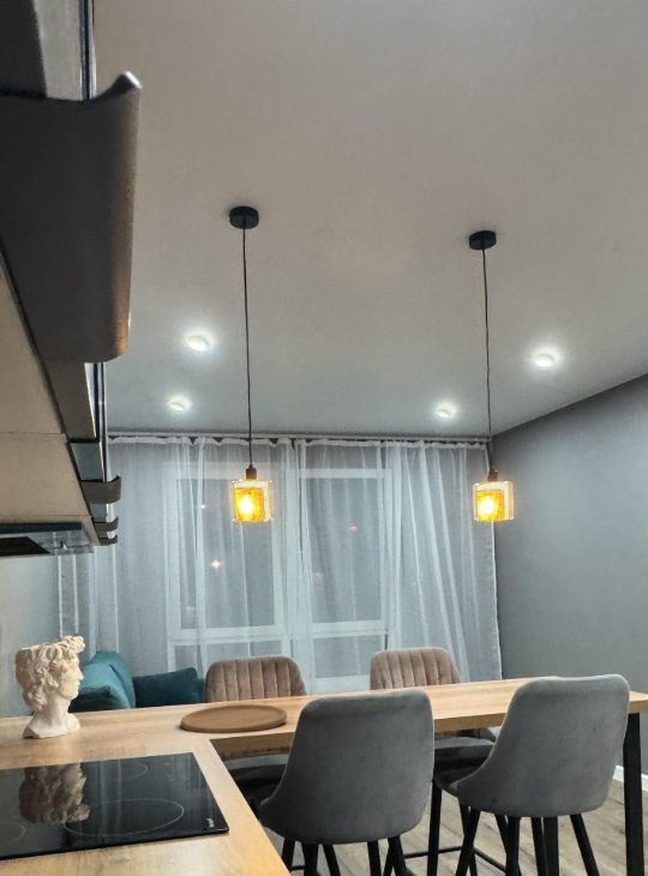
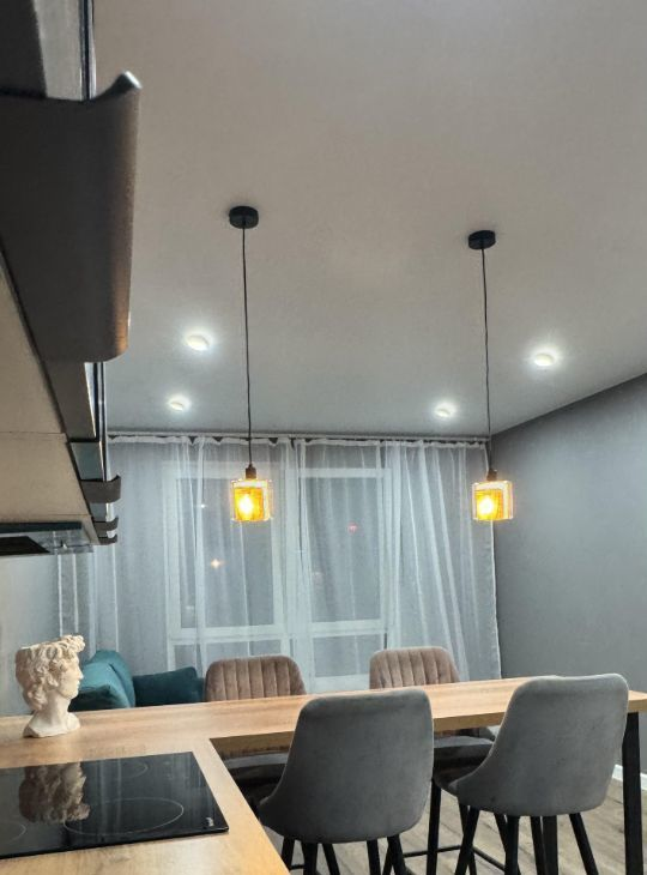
- cutting board [180,703,288,734]
